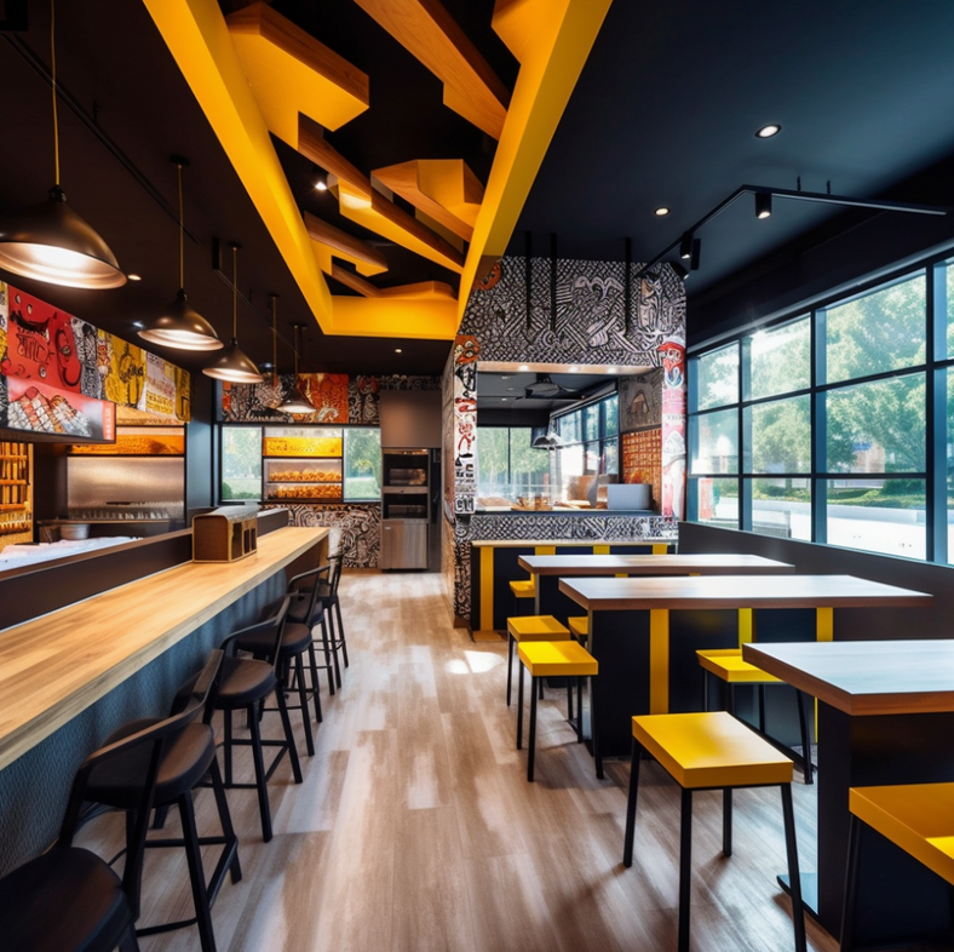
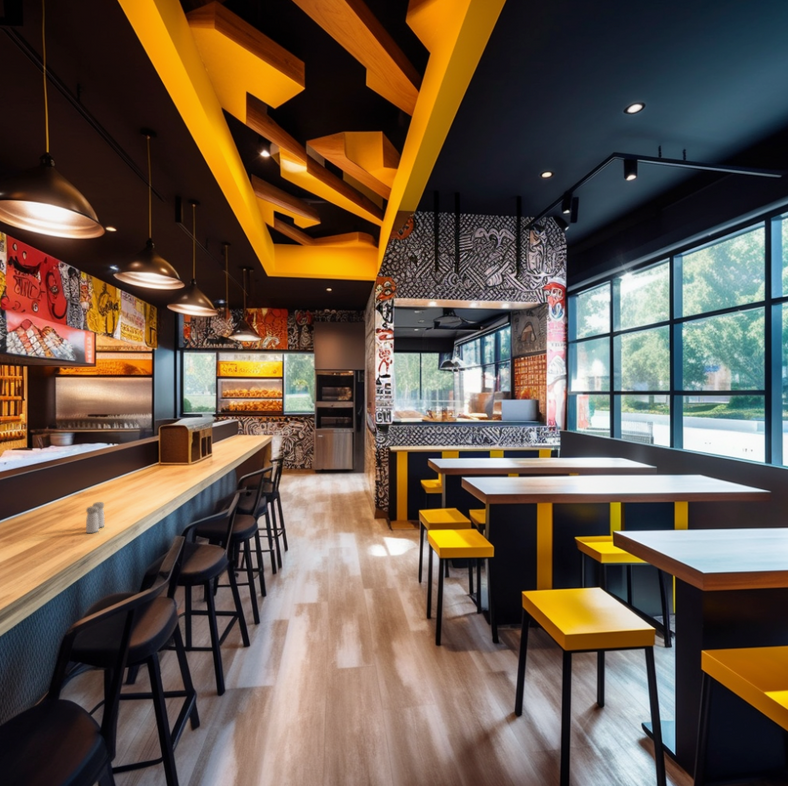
+ salt and pepper shaker [85,501,106,534]
